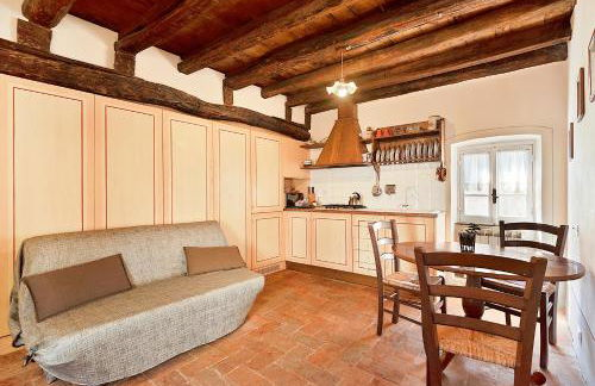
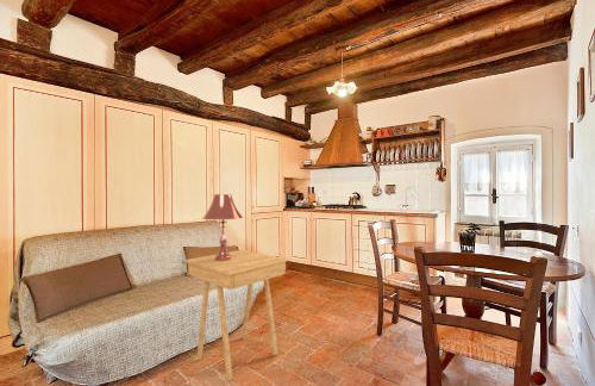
+ table lamp [201,193,244,261]
+ side table [184,249,288,382]
